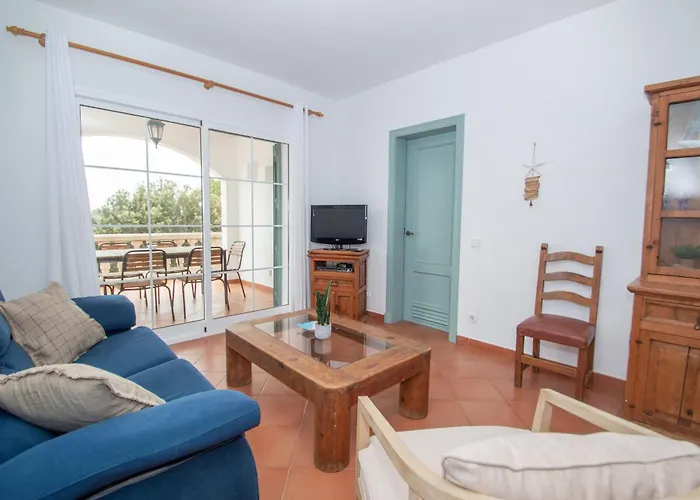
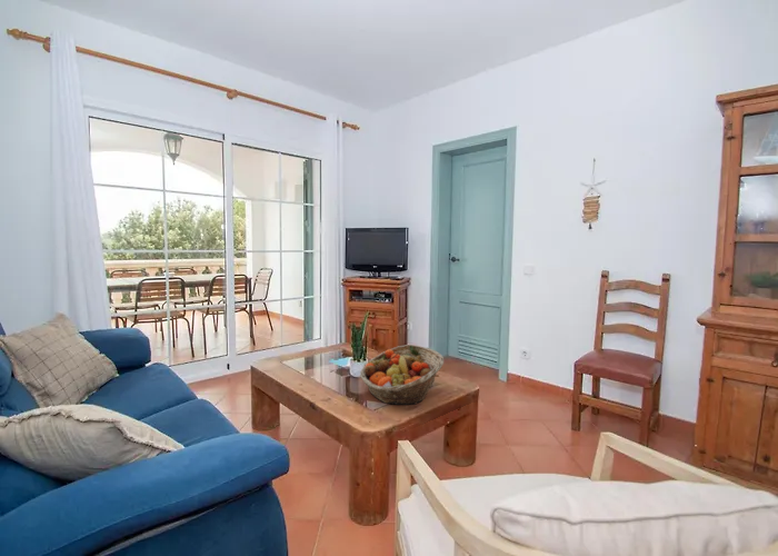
+ fruit basket [359,344,445,406]
